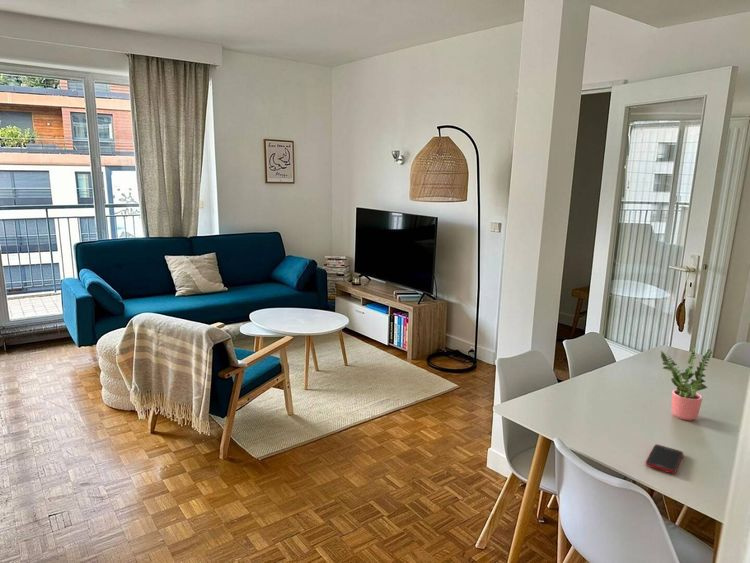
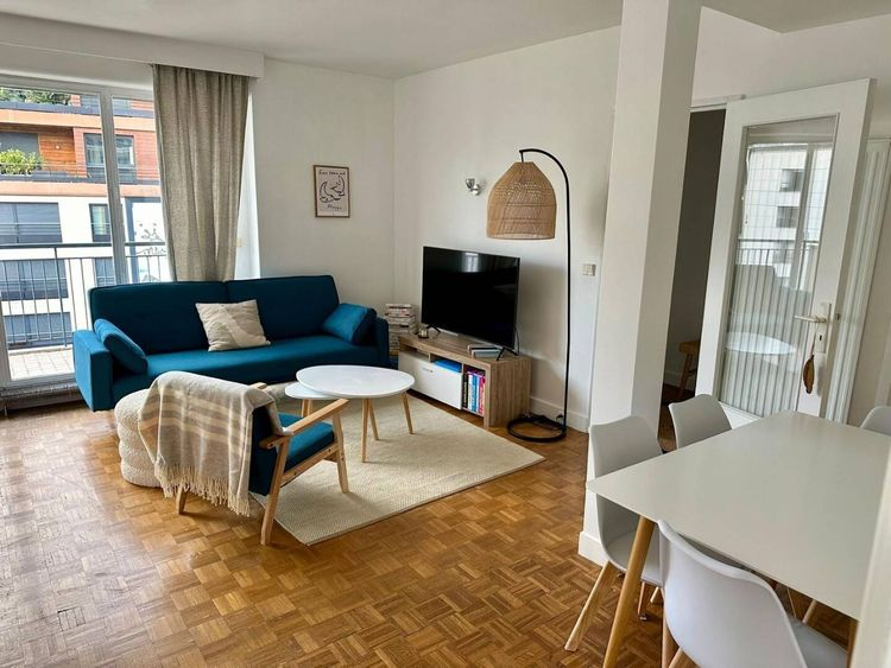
- potted plant [659,347,713,421]
- cell phone [645,443,684,475]
